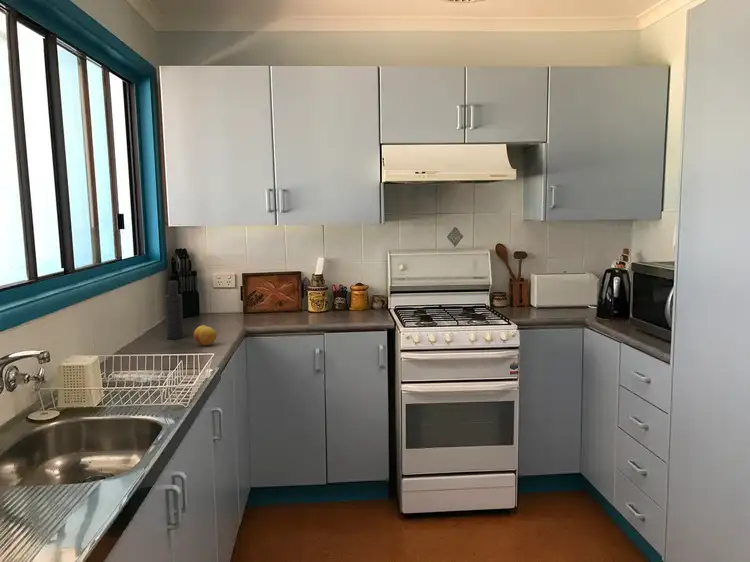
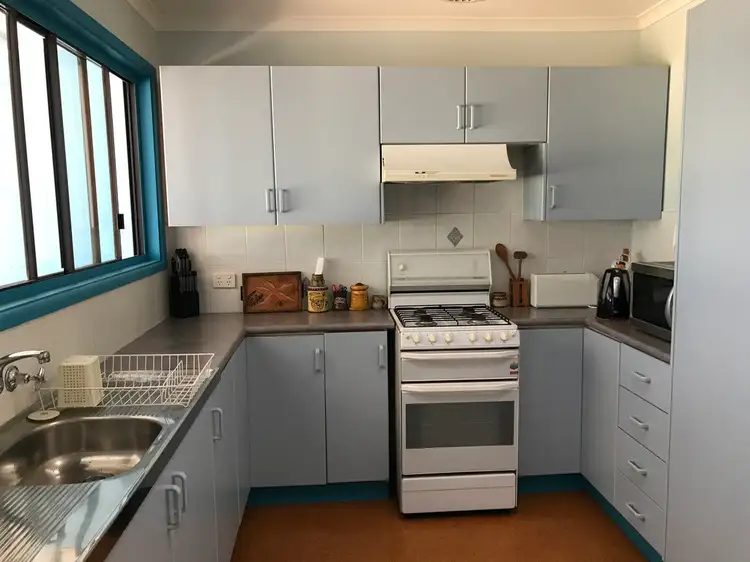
- atomizer [164,280,185,340]
- fruit [193,324,218,347]
